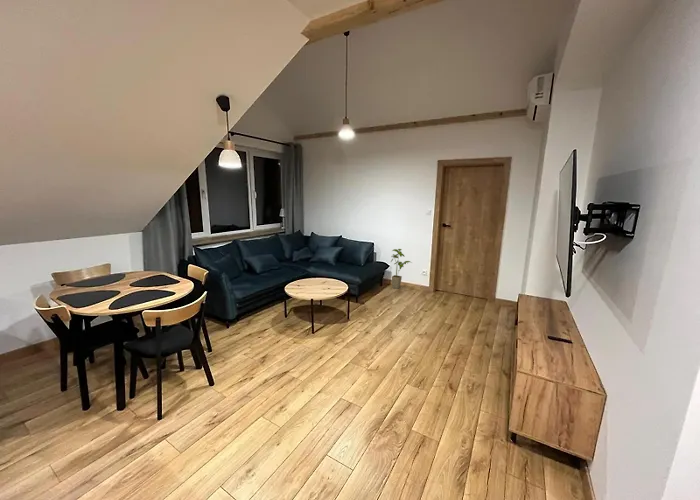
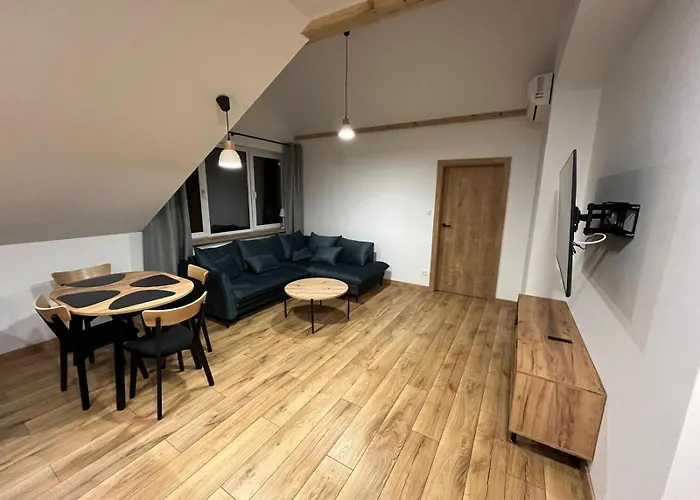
- house plant [390,248,413,290]
